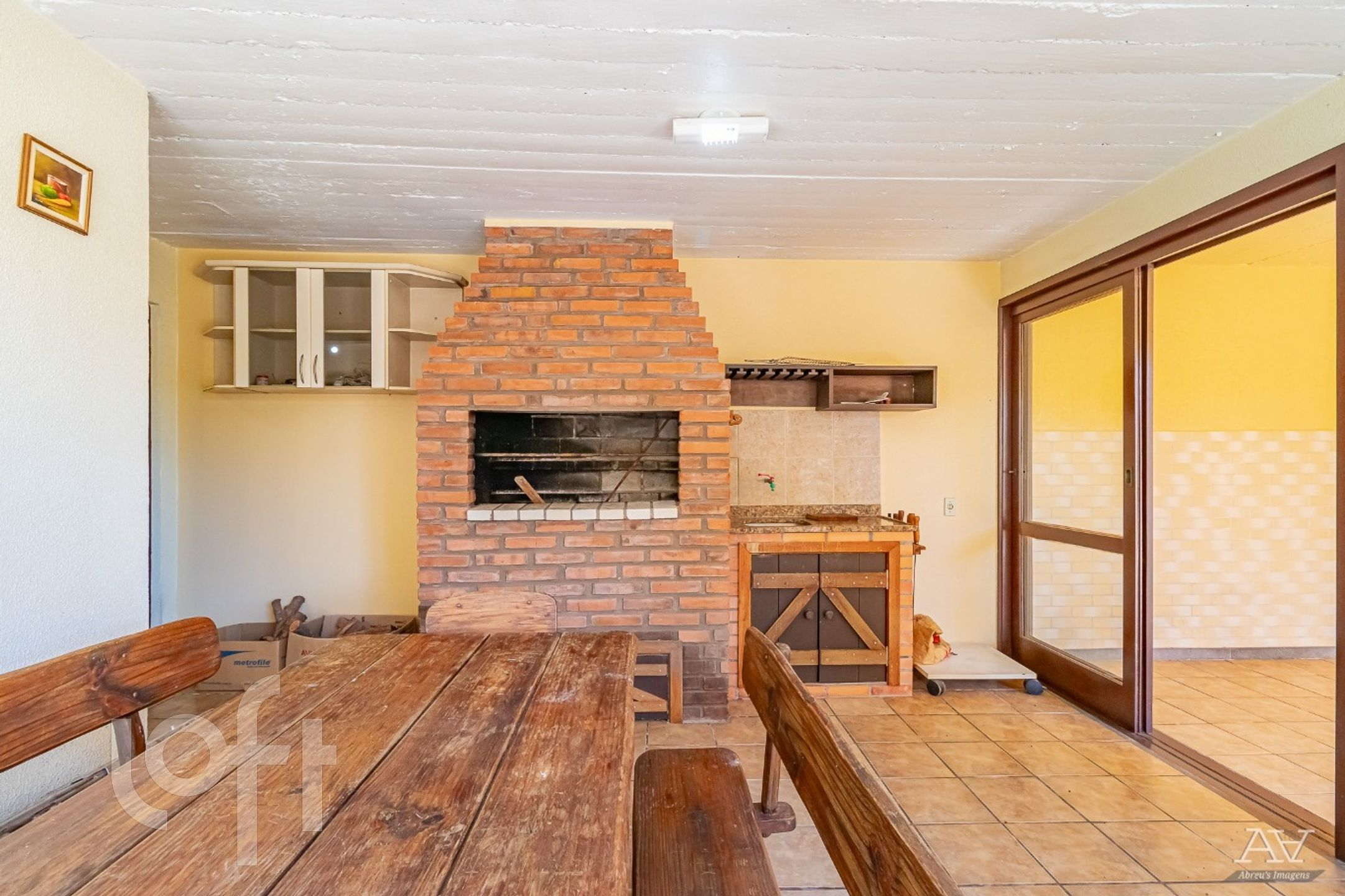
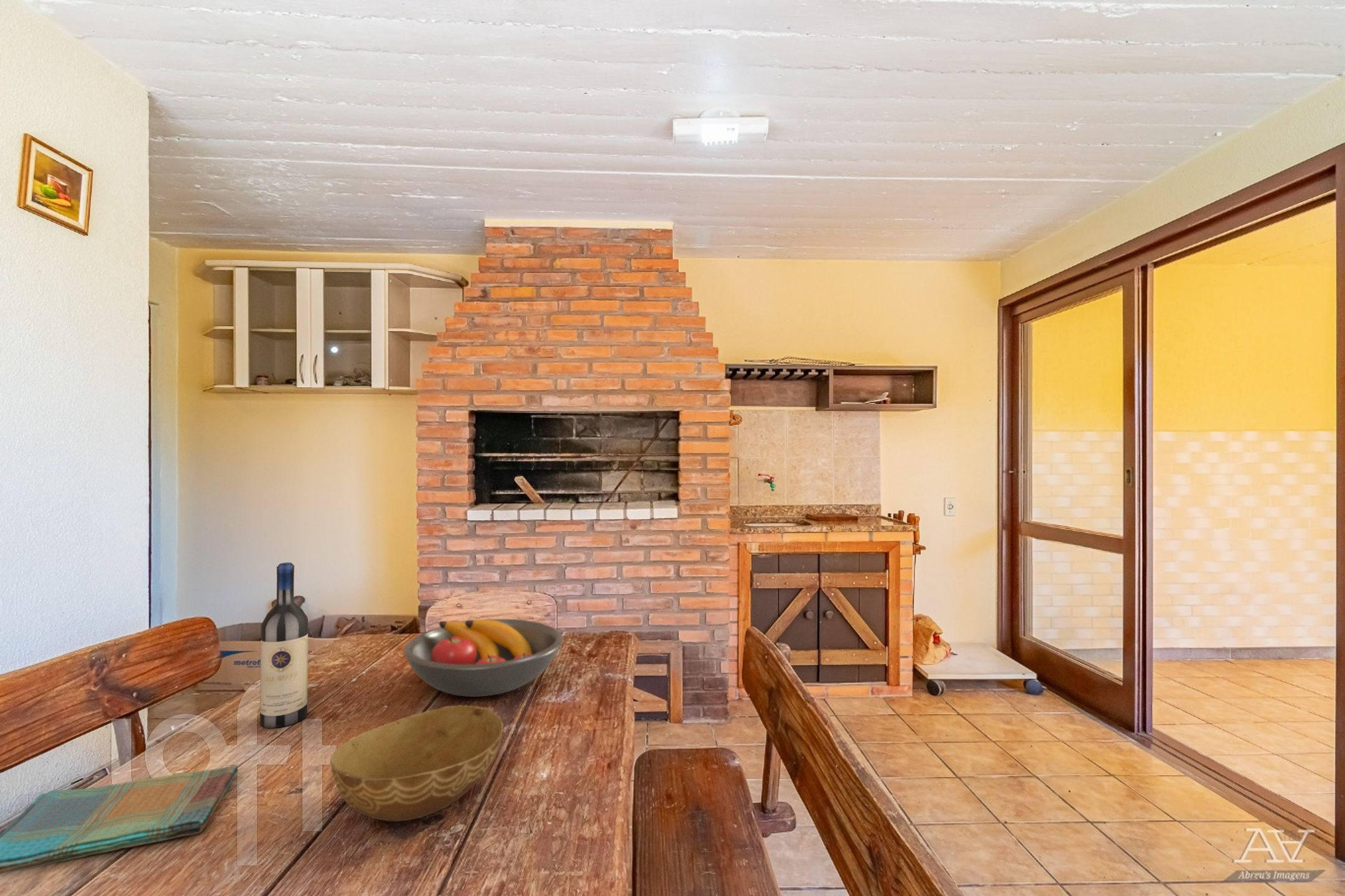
+ bowl [329,704,504,822]
+ dish towel [0,765,239,875]
+ wine bottle [259,562,309,729]
+ fruit bowl [403,618,564,698]
